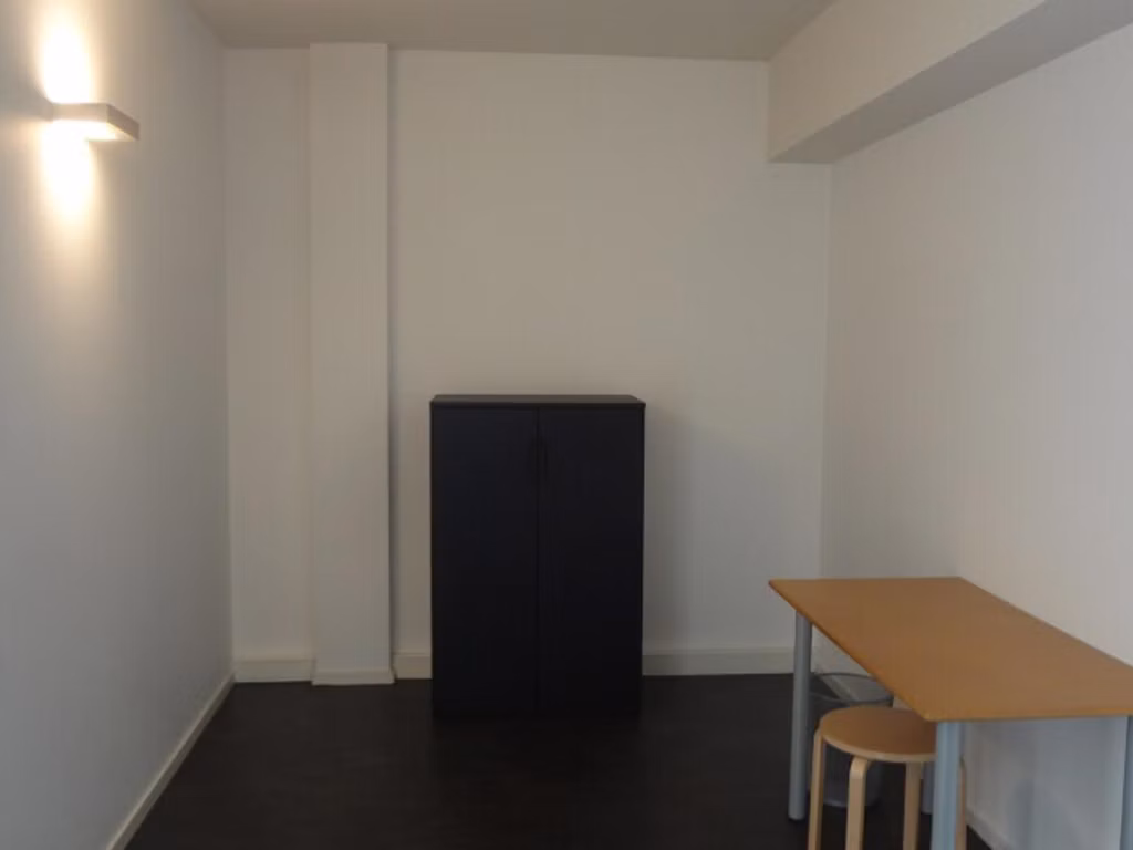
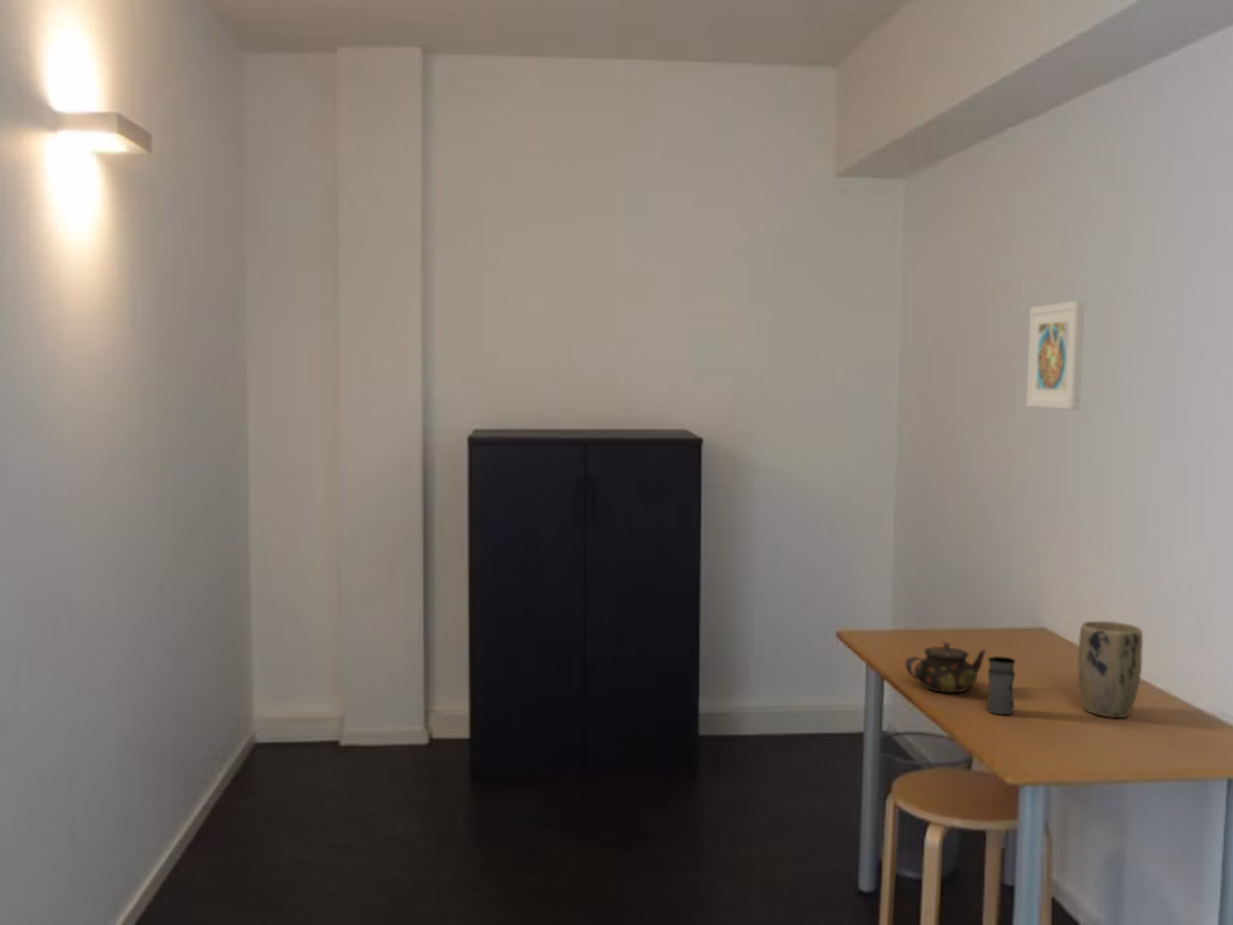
+ plant pot [1078,620,1144,719]
+ jar [986,655,1016,715]
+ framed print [1026,300,1085,411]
+ teapot [904,641,986,694]
